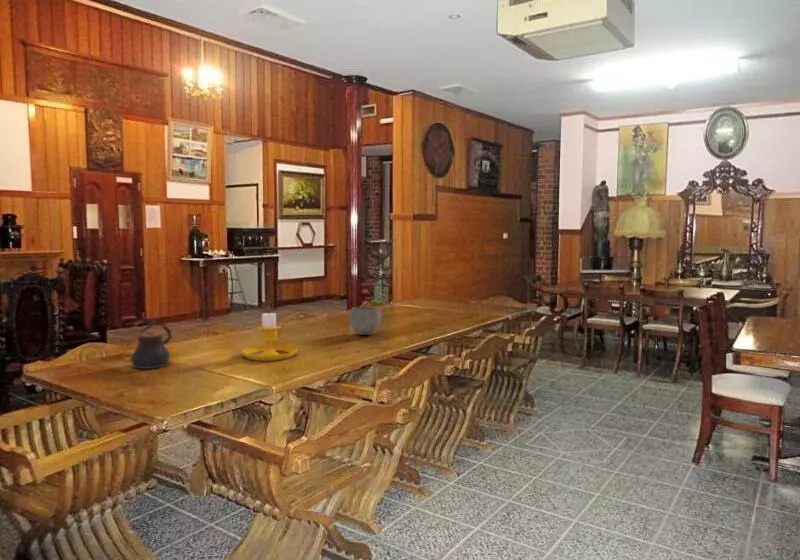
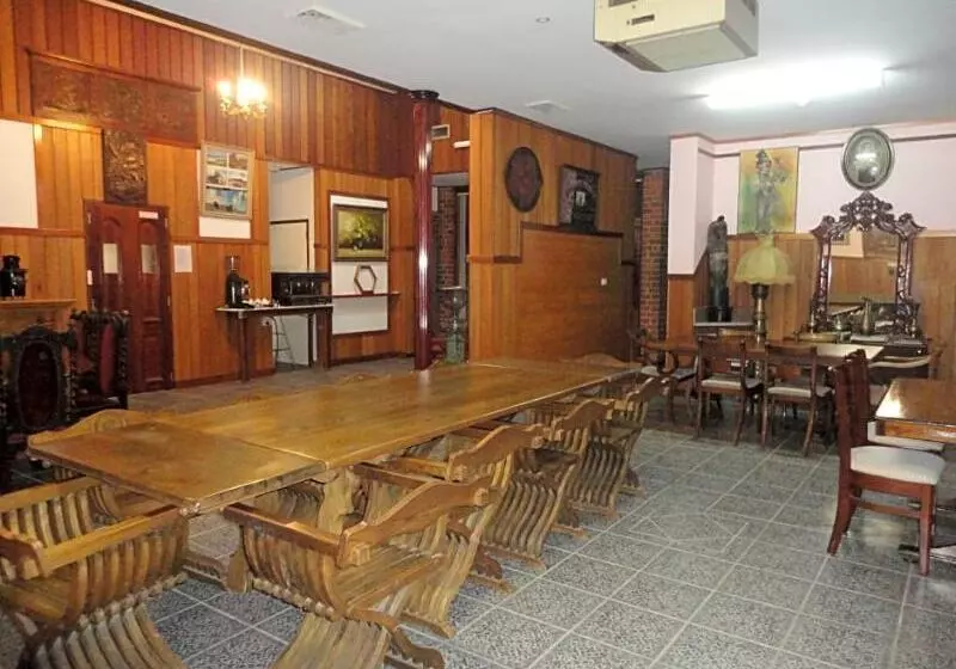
- bowl [348,306,382,336]
- candlestick [240,308,298,362]
- teapot [130,318,173,370]
